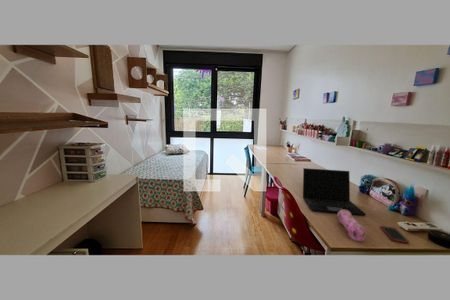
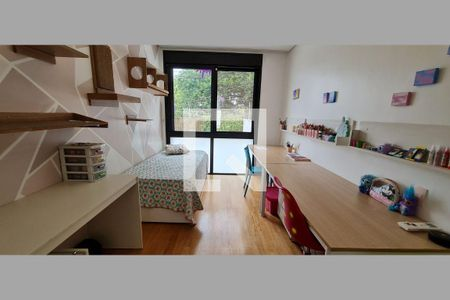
- pencil case [336,210,367,242]
- laptop [302,167,367,216]
- cell phone [379,225,410,244]
